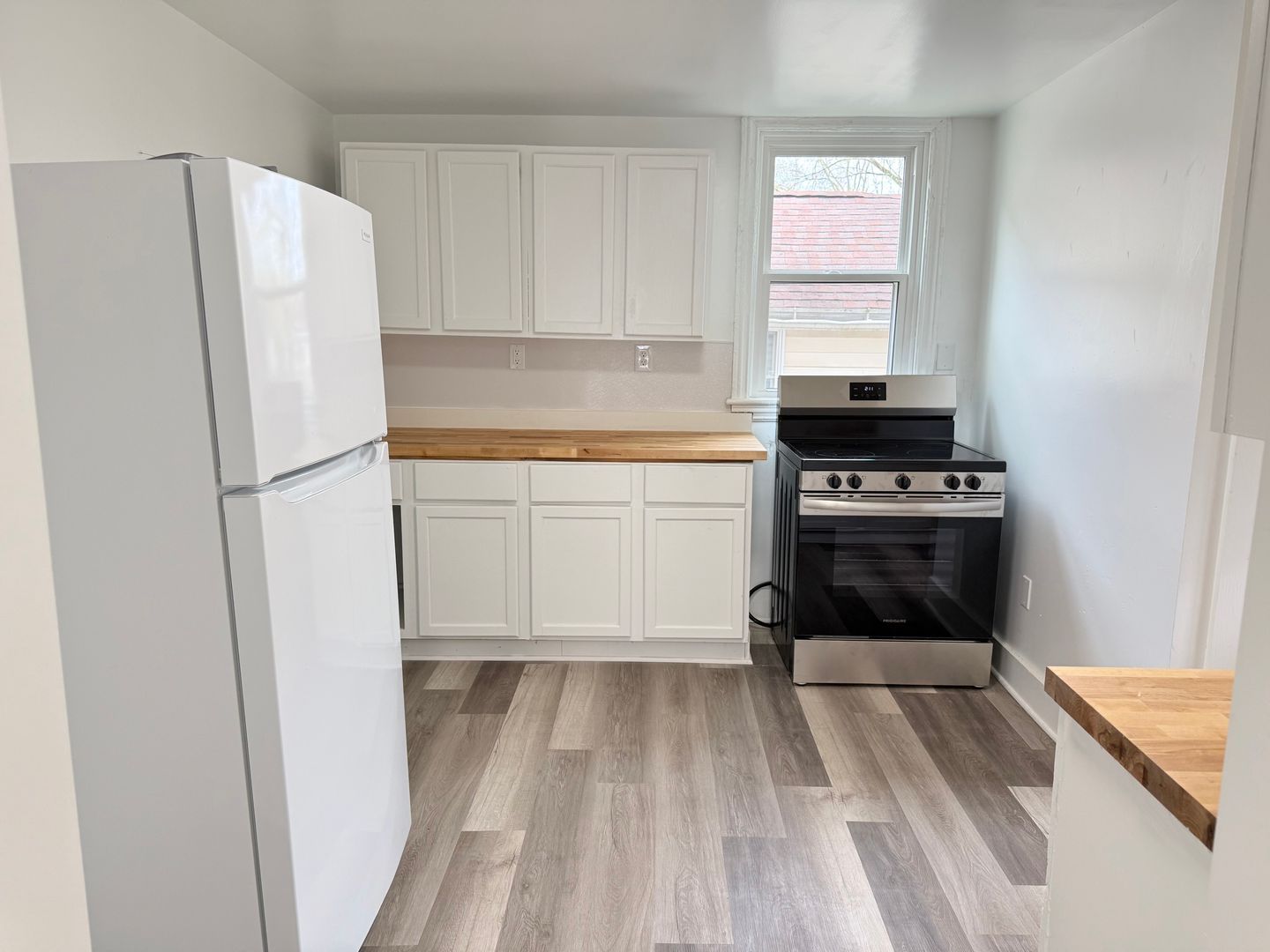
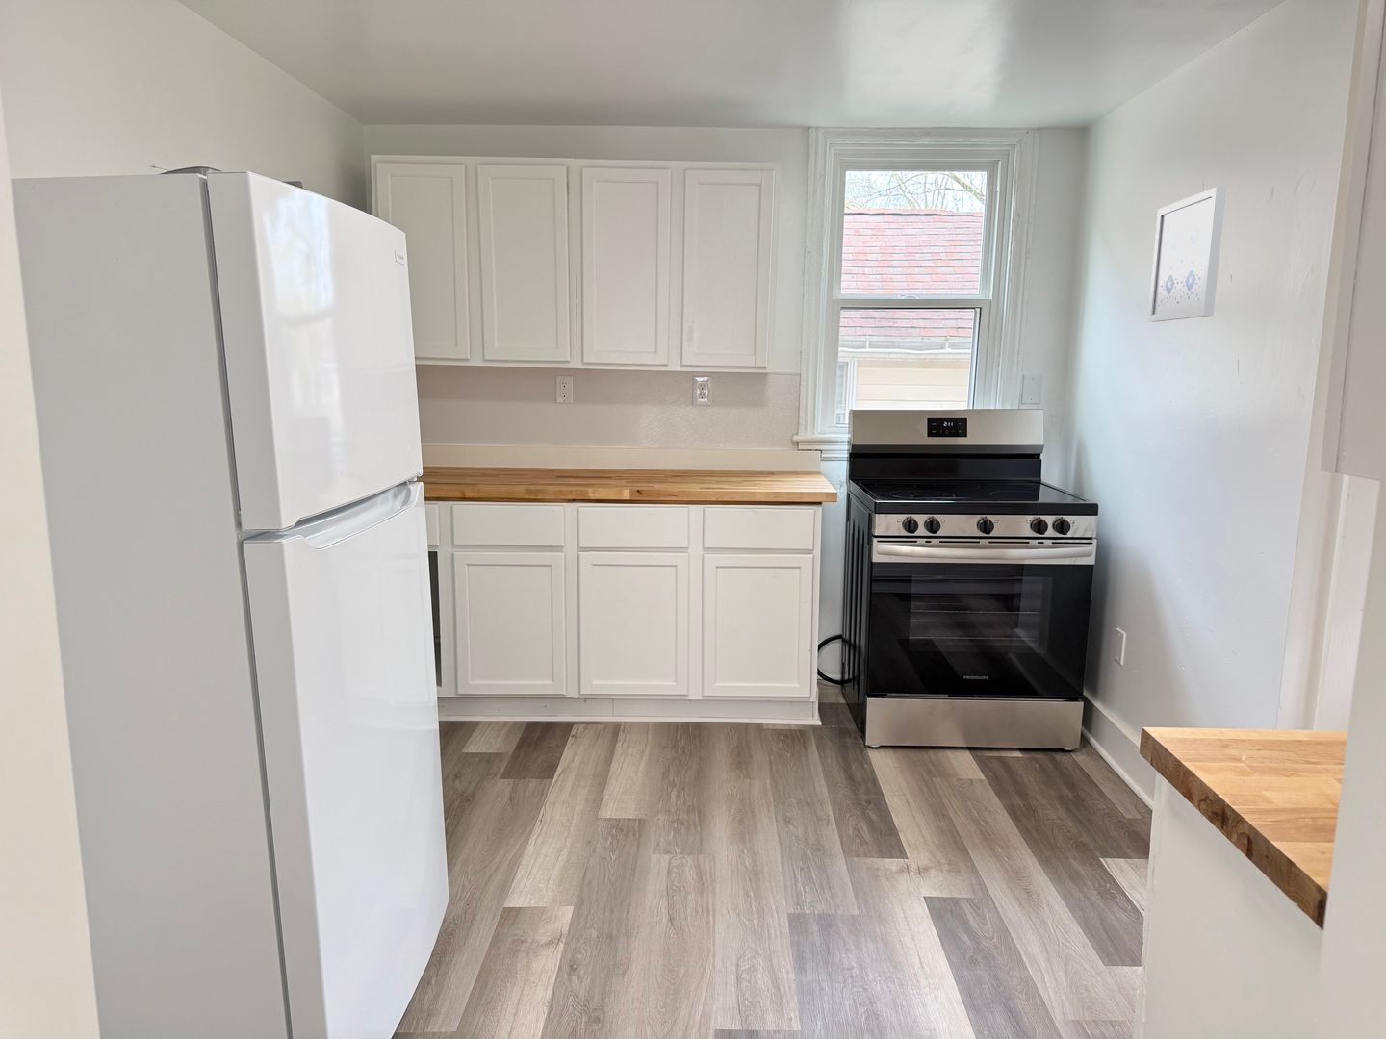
+ wall art [1147,186,1227,323]
